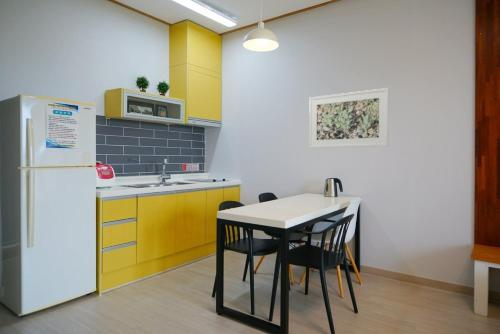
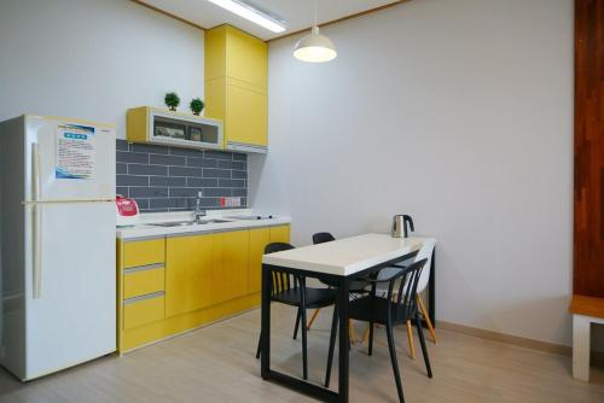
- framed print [308,87,390,149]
